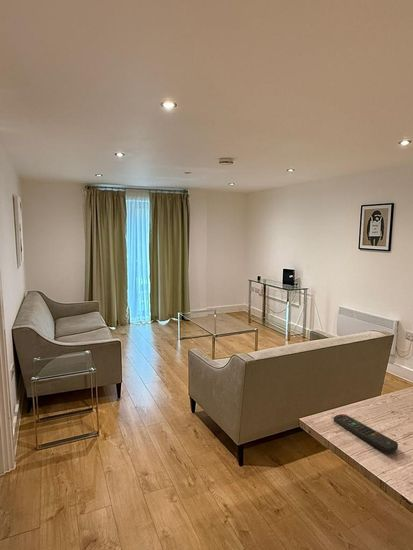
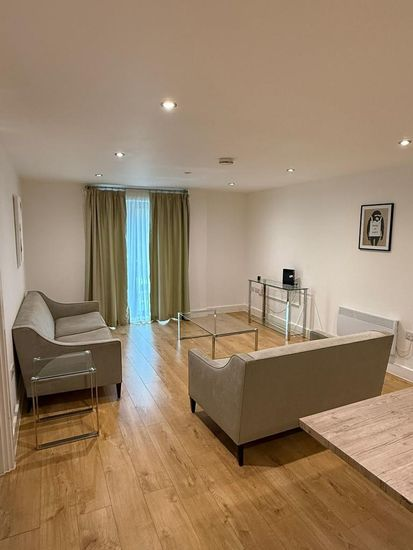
- remote control [333,413,399,454]
